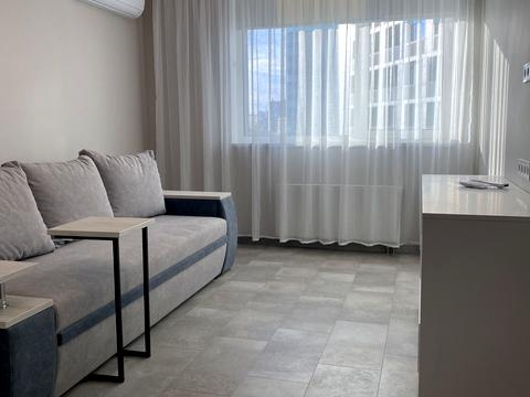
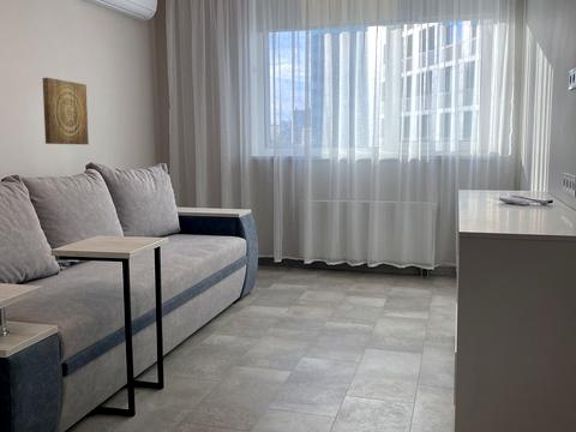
+ wall art [42,77,90,145]
